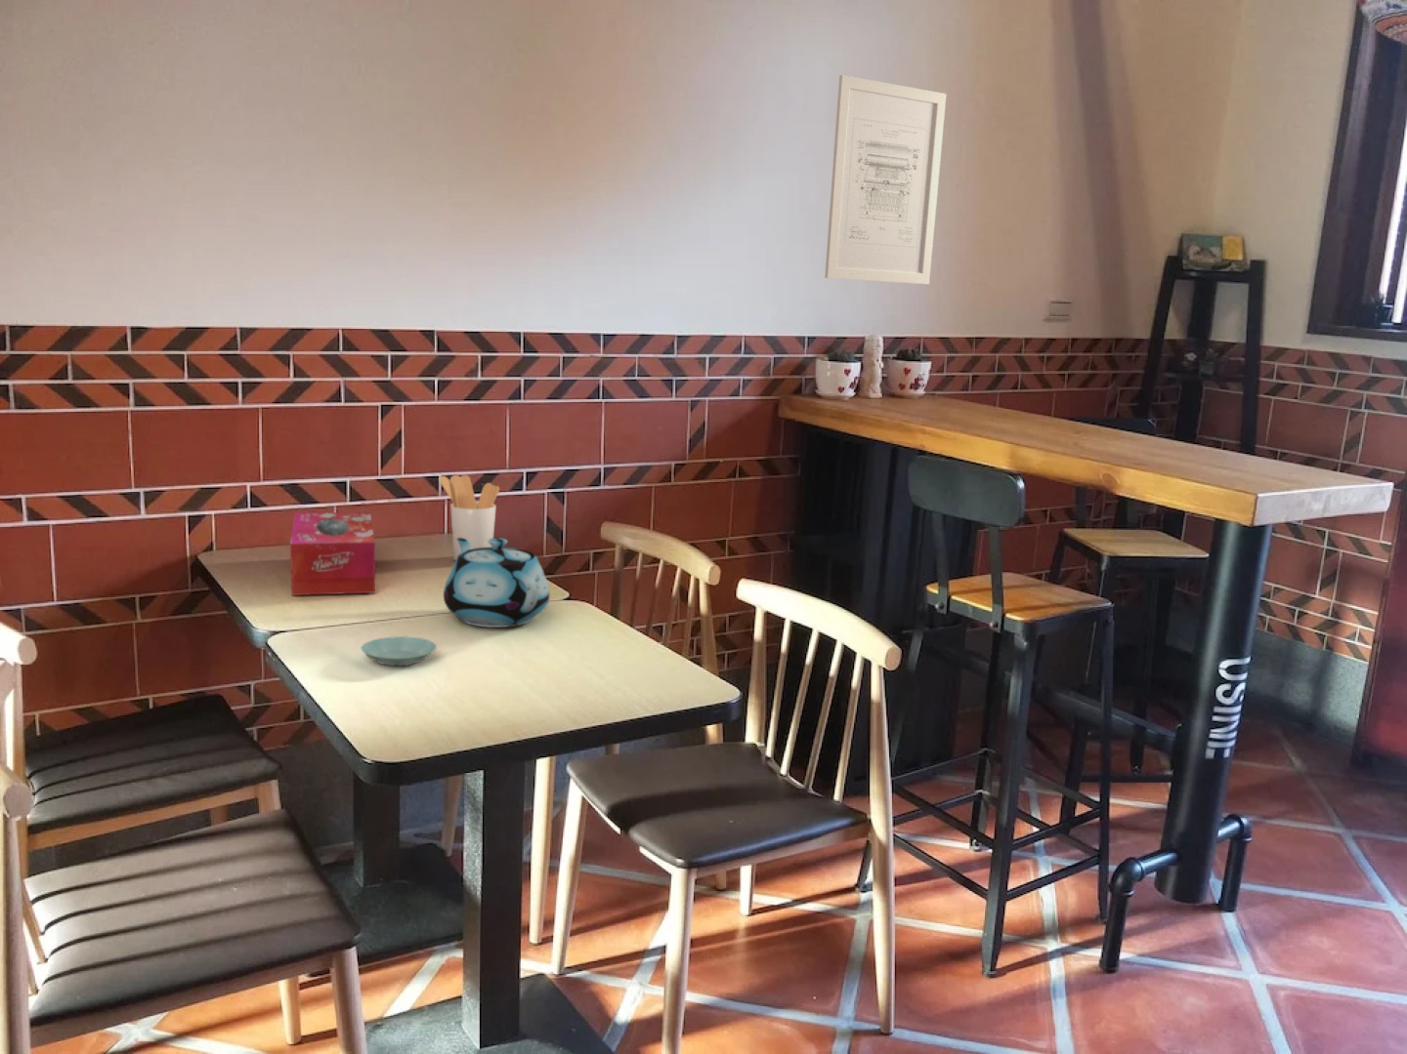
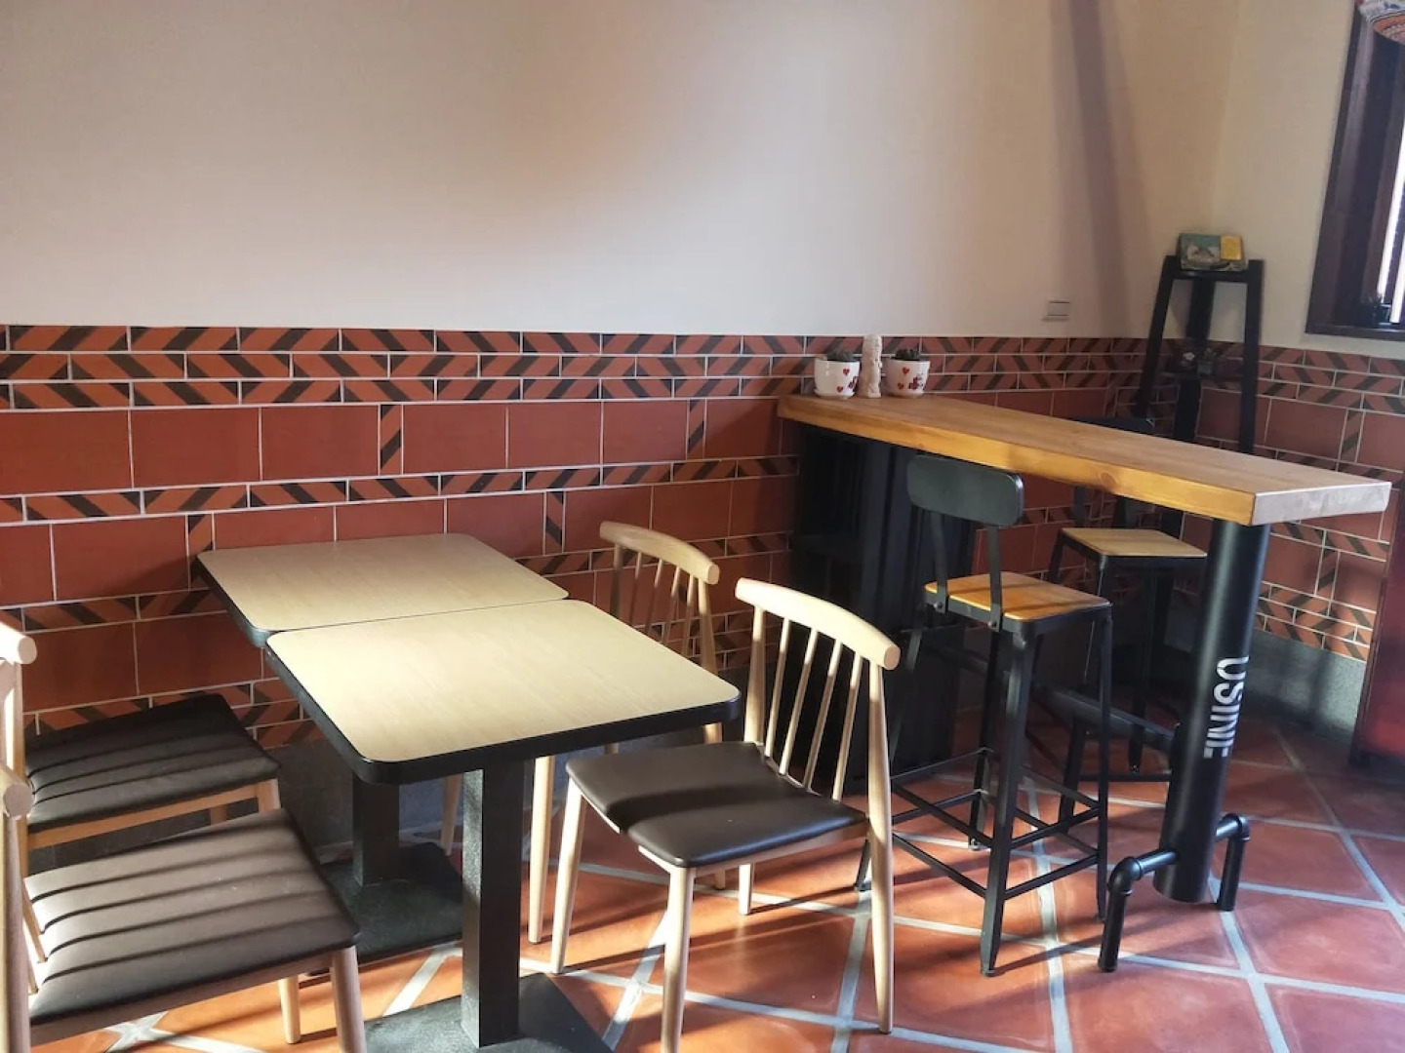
- saucer [360,636,438,666]
- utensil holder [438,474,501,561]
- wall art [823,74,947,285]
- teapot [443,537,551,629]
- tissue box [289,512,377,597]
